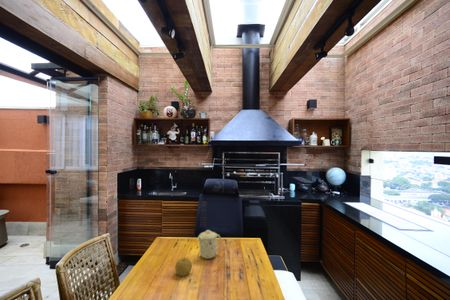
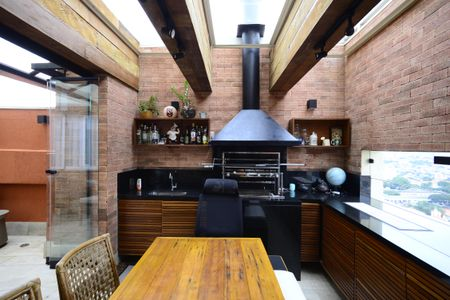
- mug [196,229,222,260]
- fruit [174,257,193,277]
